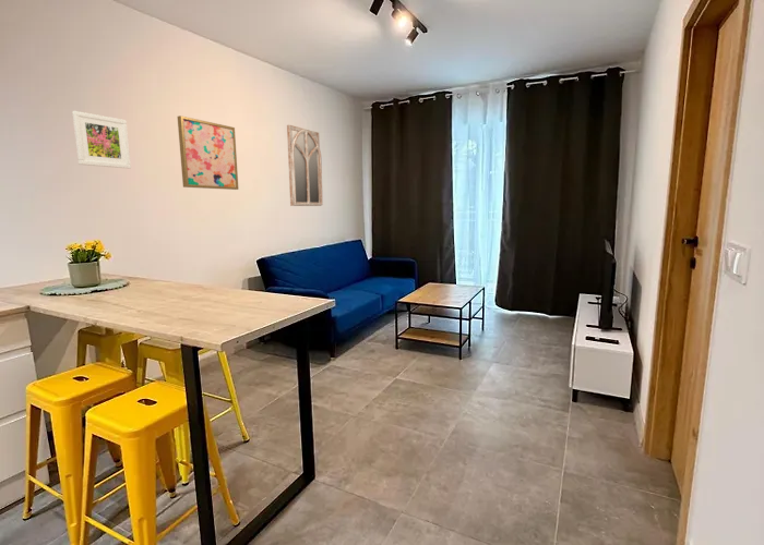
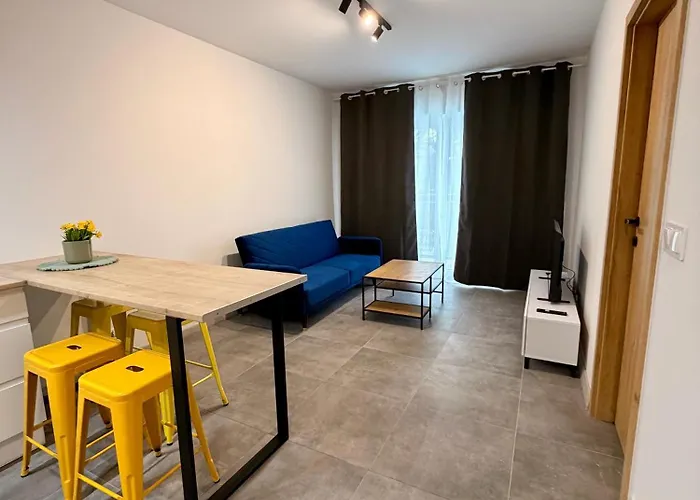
- home mirror [286,124,324,207]
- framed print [71,110,132,170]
- wall art [177,114,239,191]
